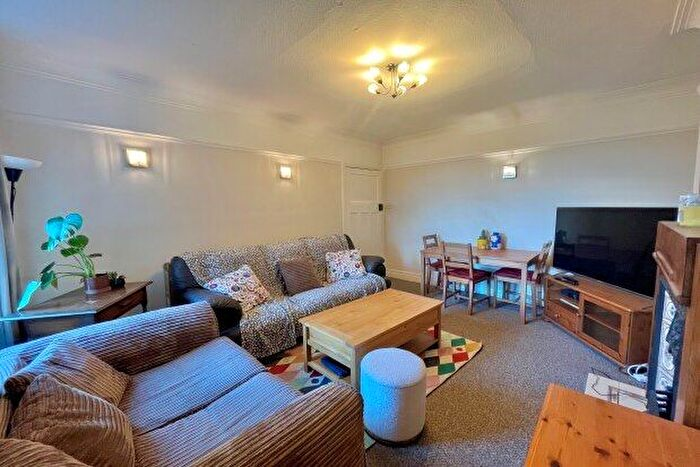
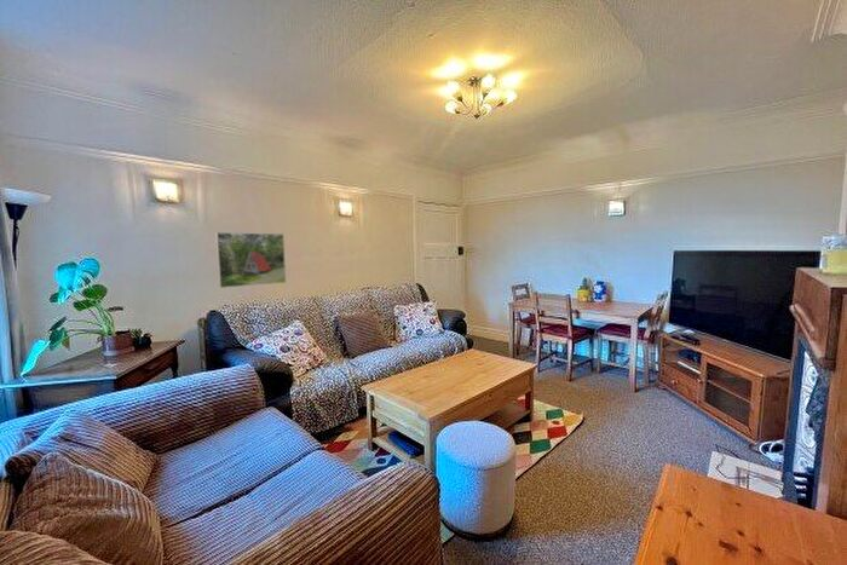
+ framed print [214,231,287,289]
